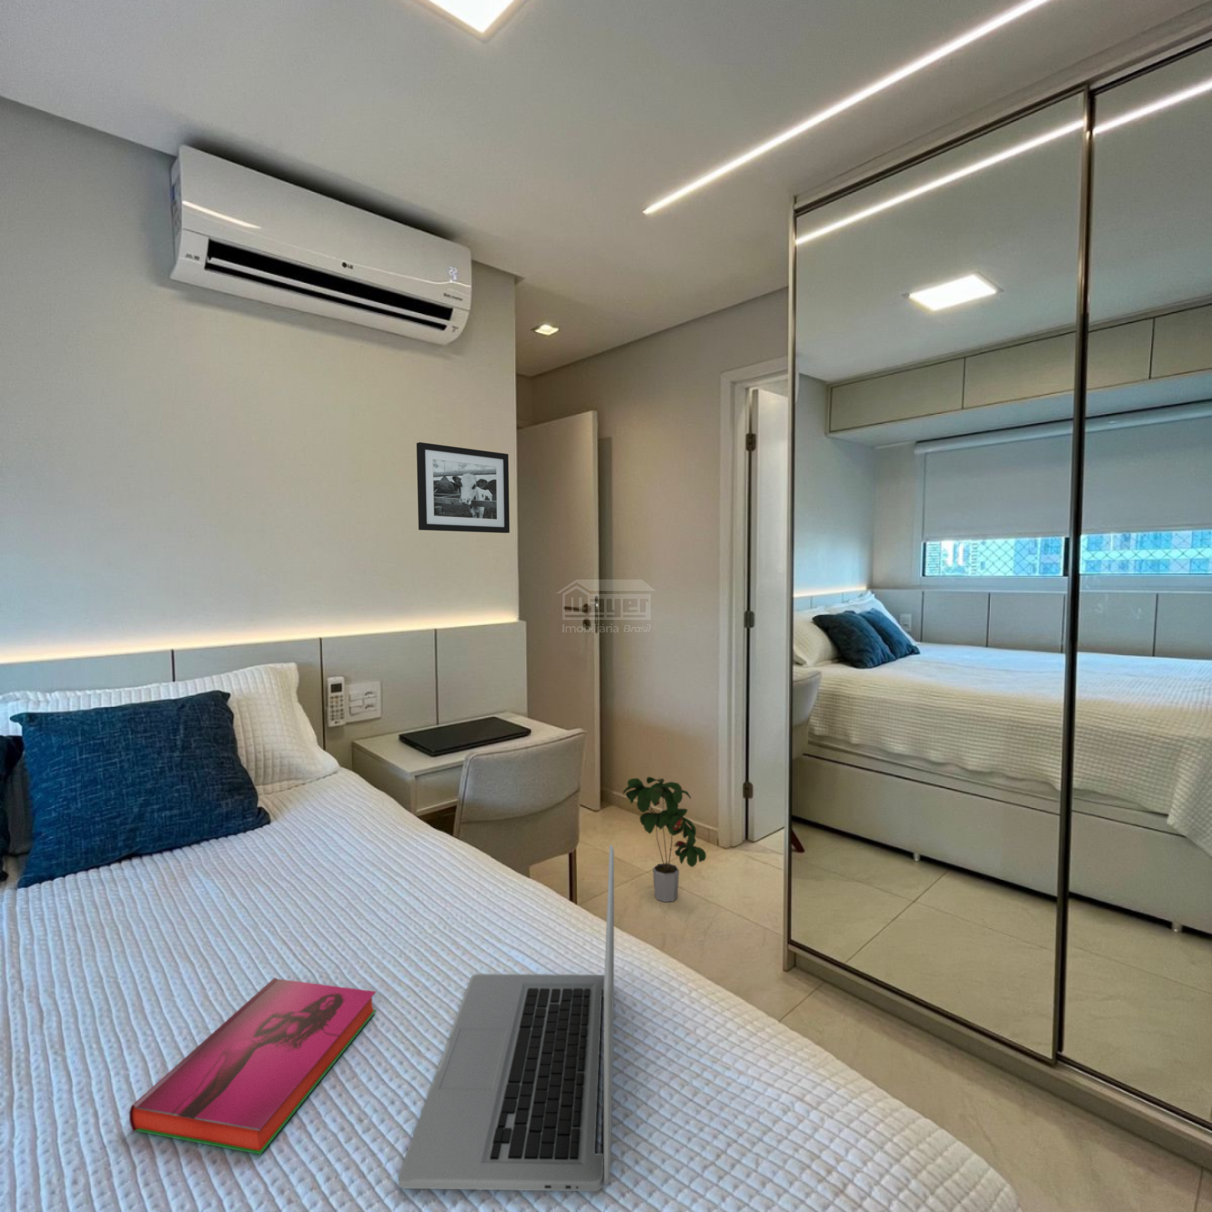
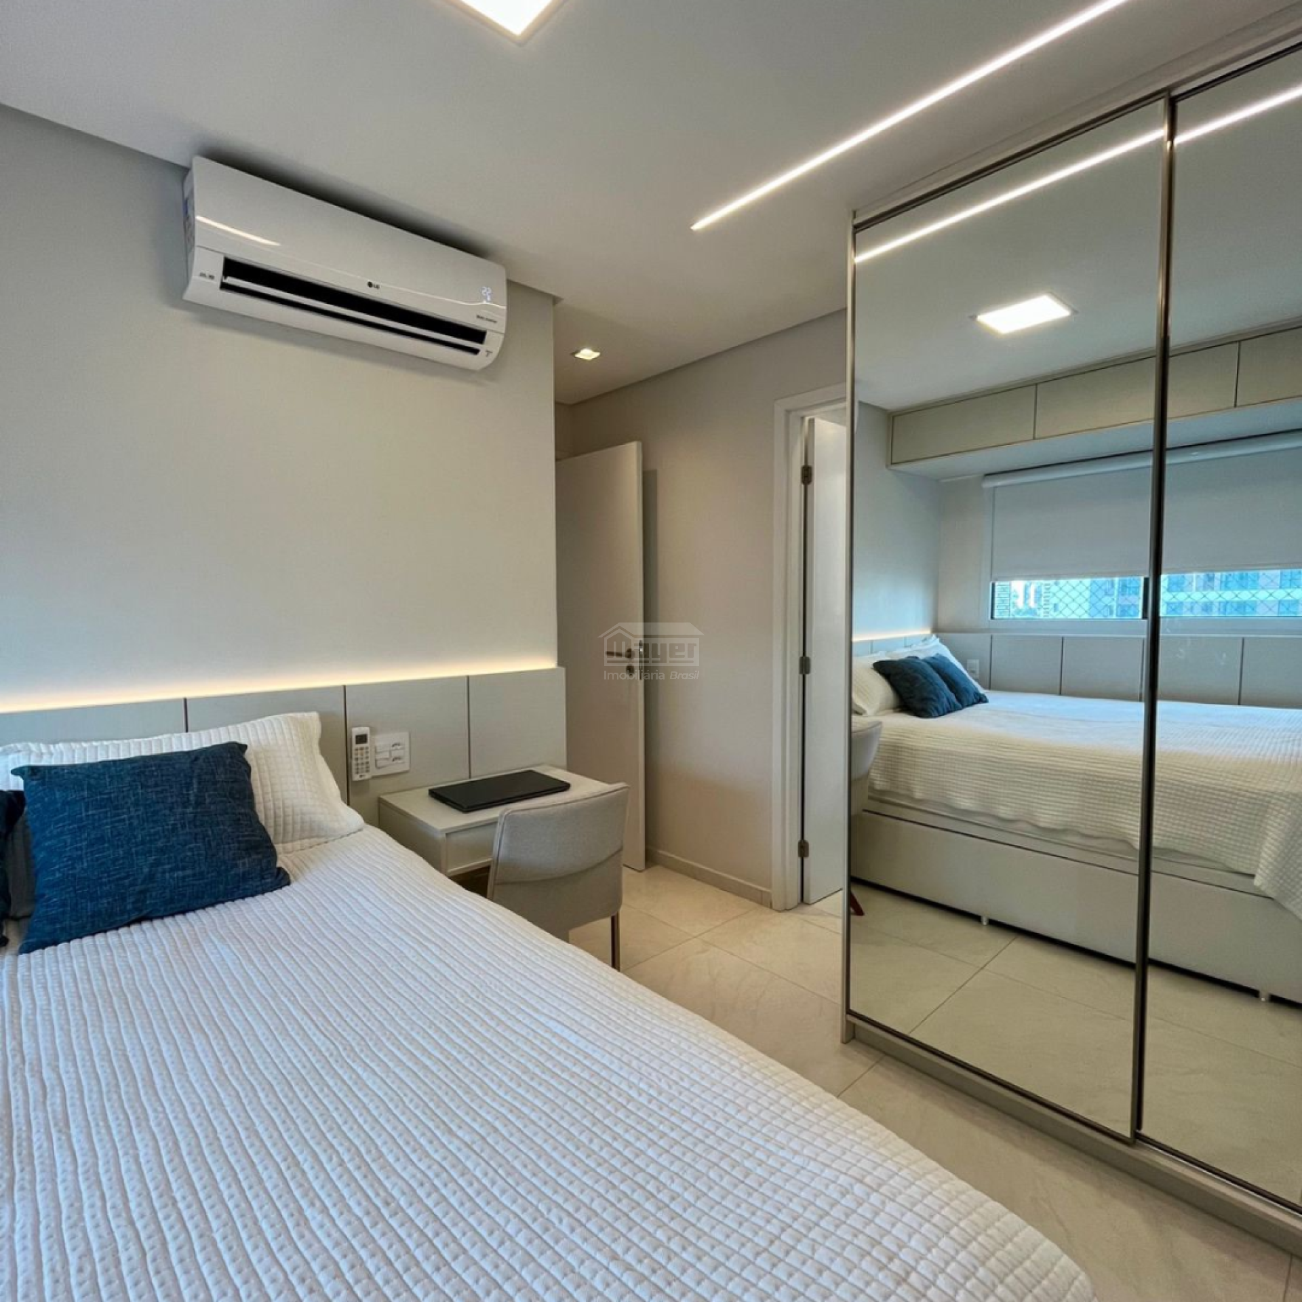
- potted plant [623,776,707,902]
- picture frame [416,442,511,534]
- hardback book [129,977,377,1155]
- laptop [398,845,615,1192]
